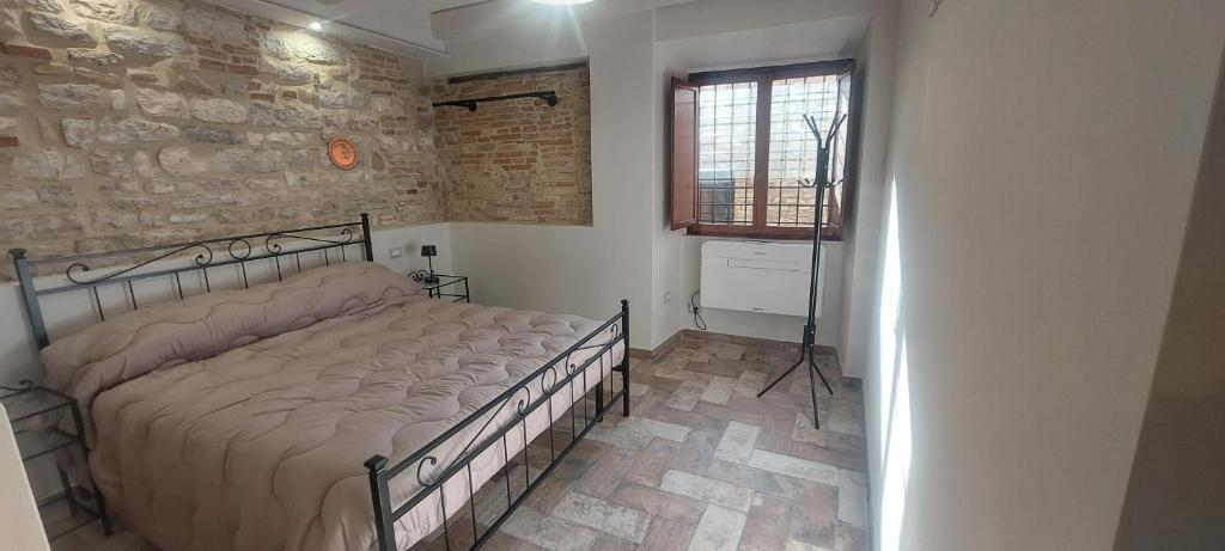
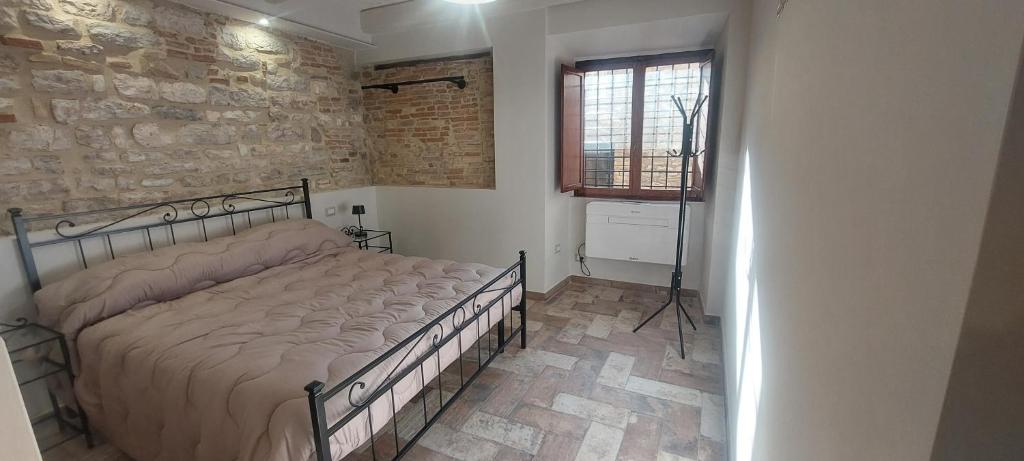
- decorative plate [325,135,360,171]
